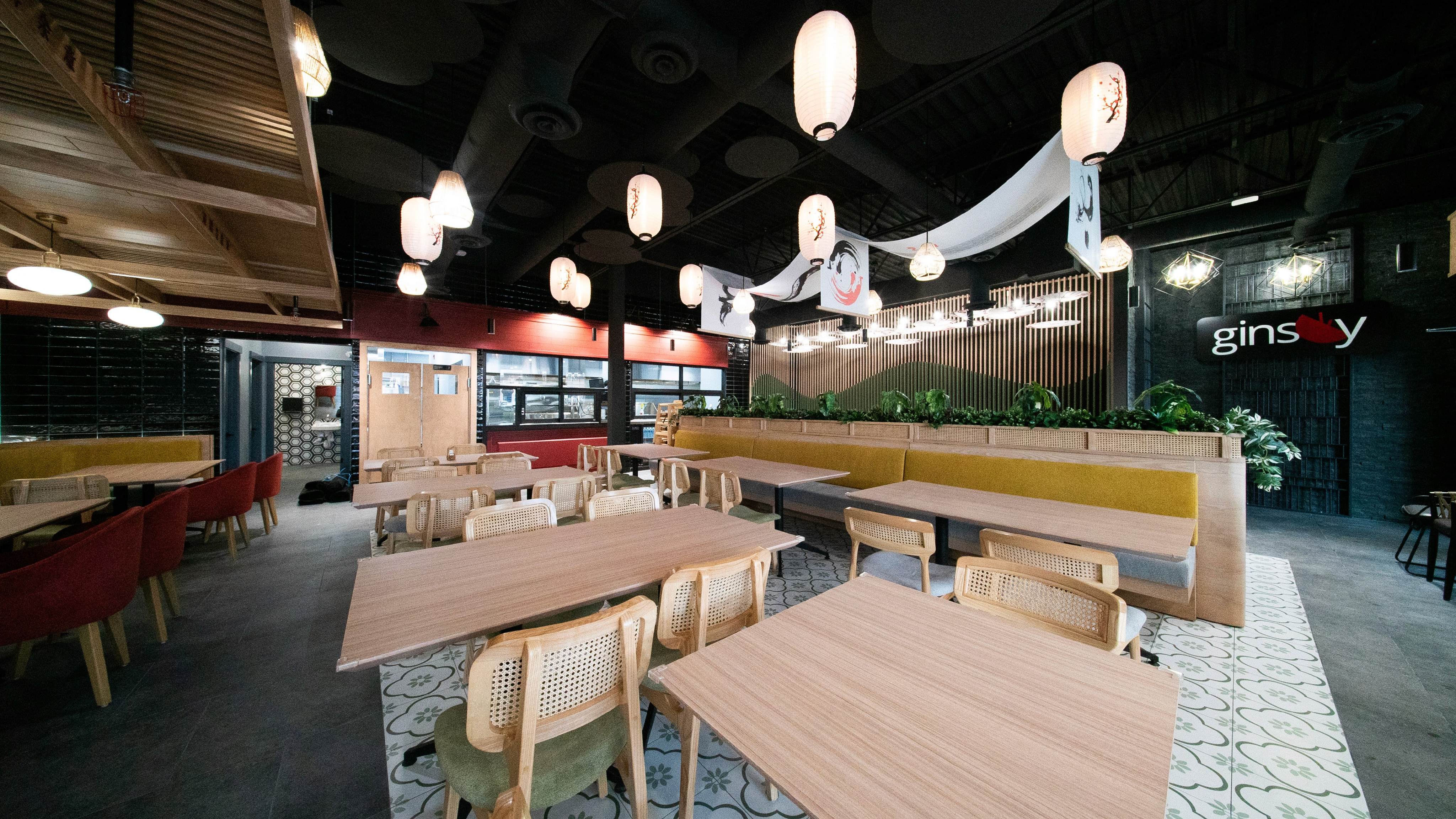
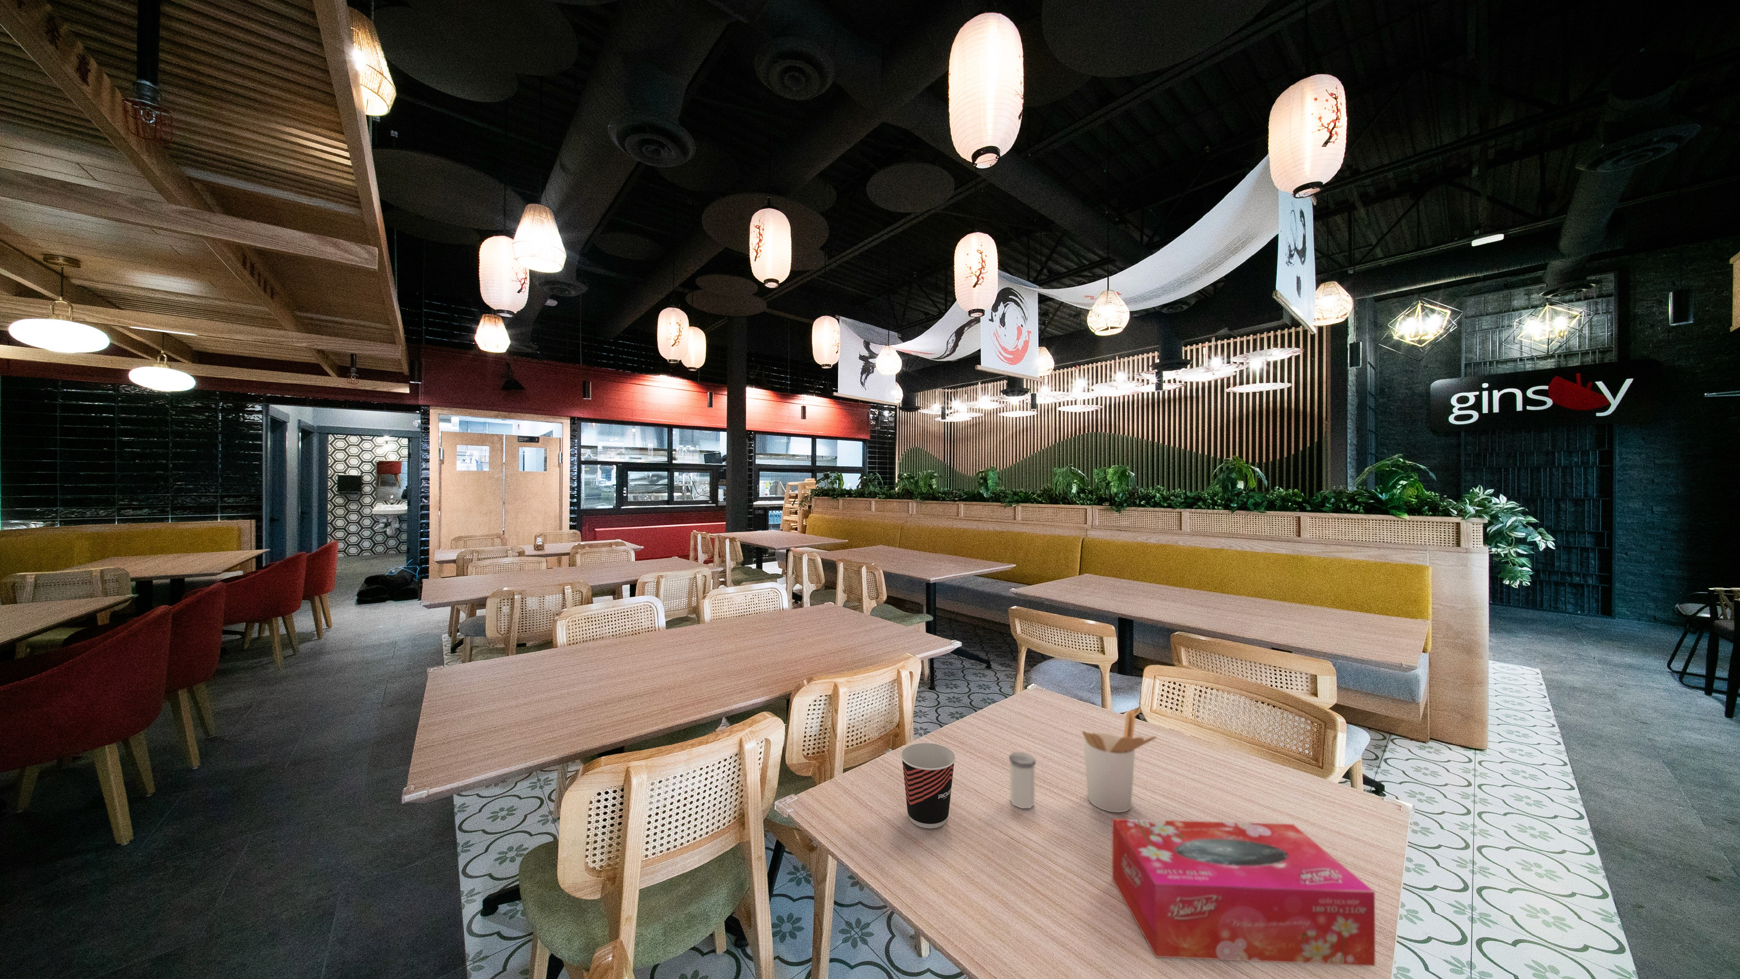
+ tissue box [1111,819,1376,967]
+ utensil holder [1082,711,1157,813]
+ cup [900,742,956,828]
+ salt shaker [1009,752,1036,809]
